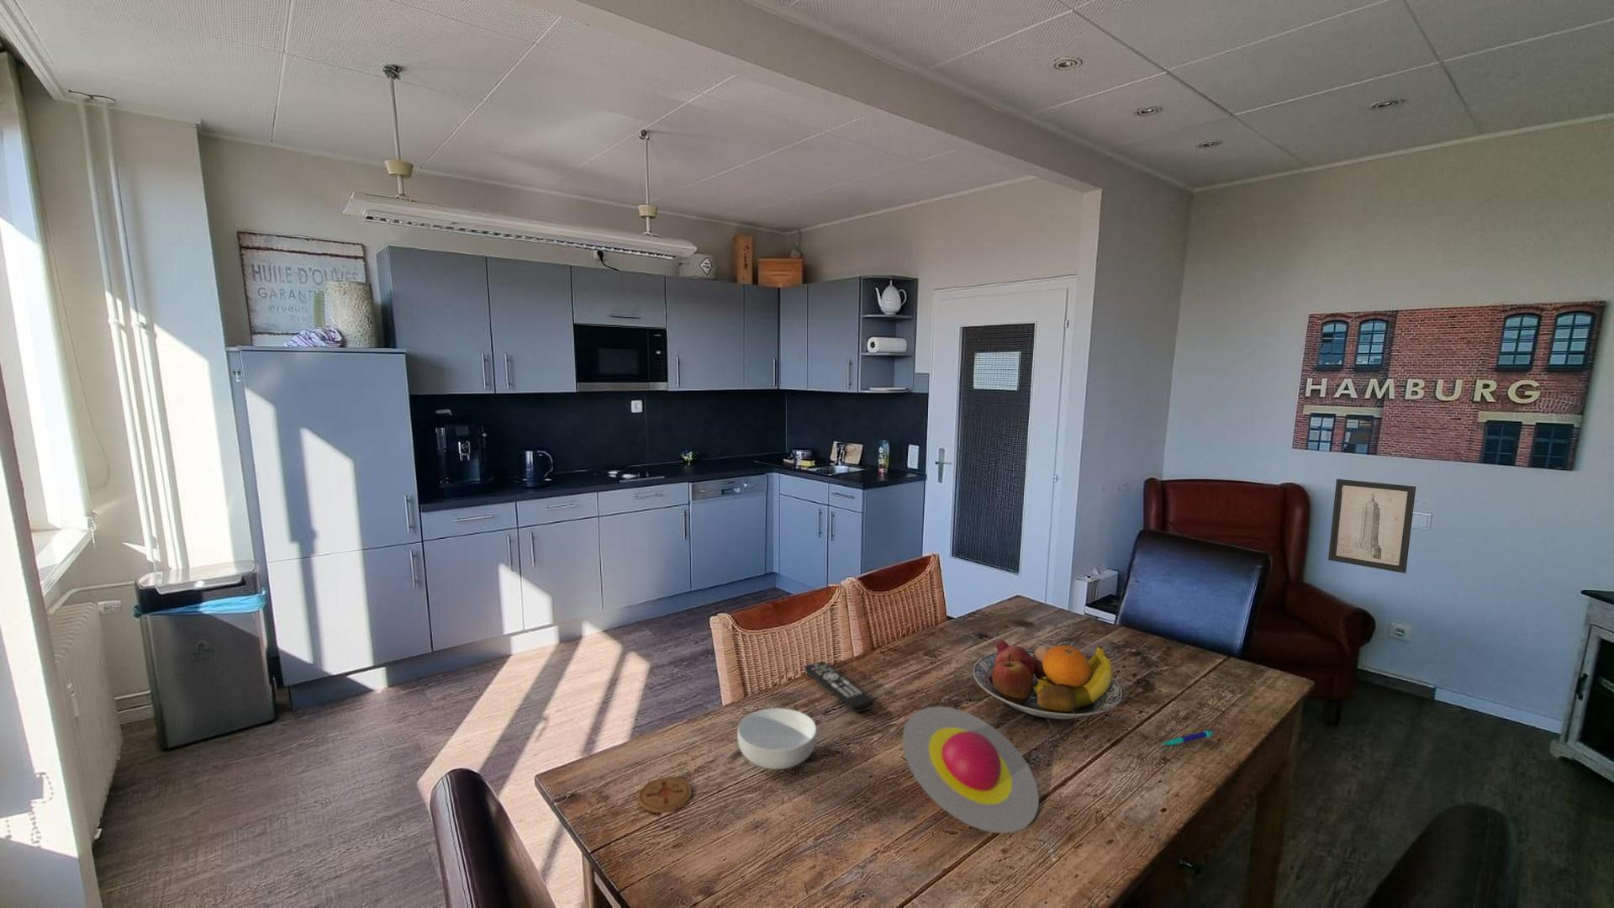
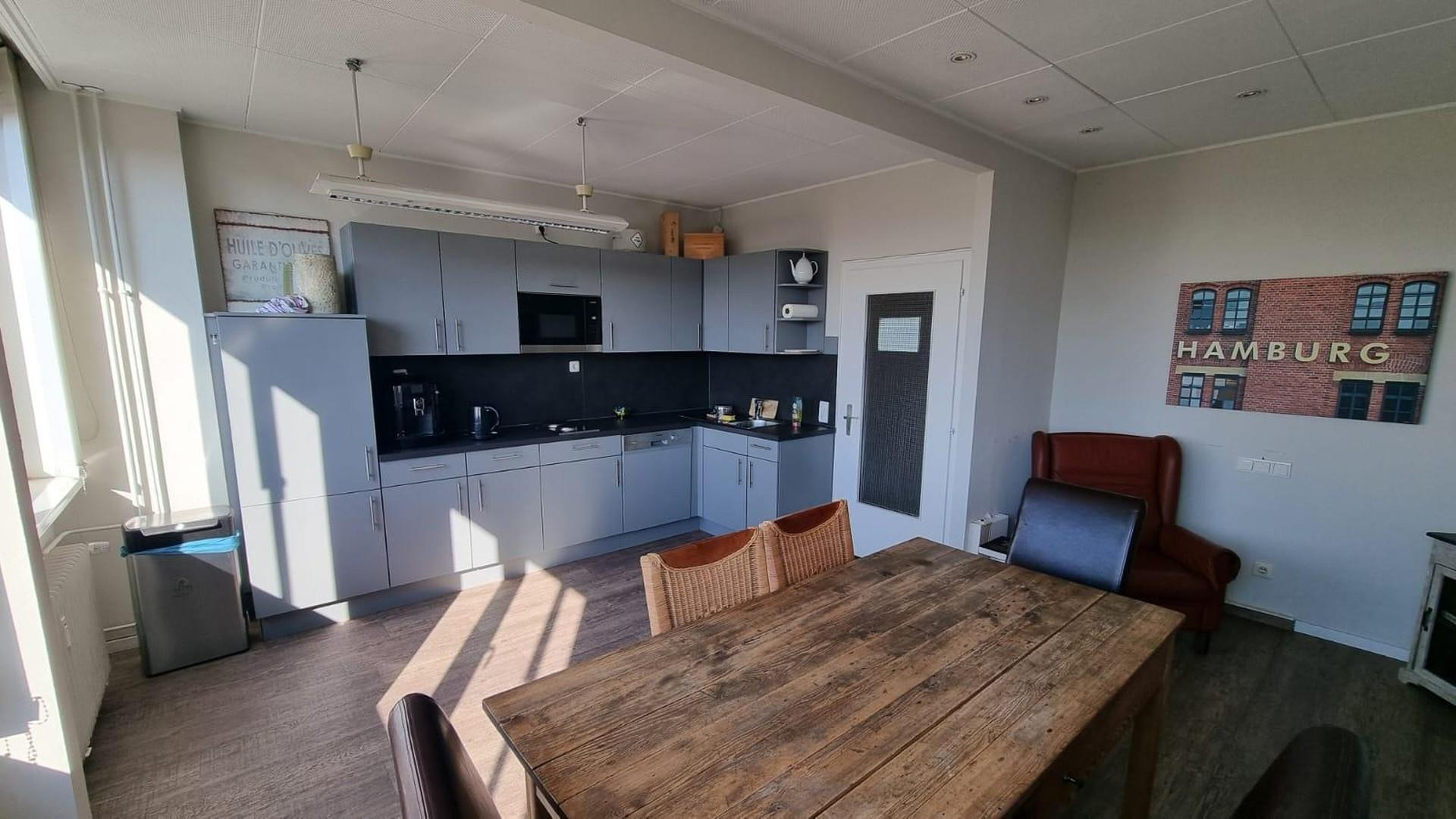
- remote control [804,661,876,713]
- coaster [637,776,693,814]
- fruit bowl [972,640,1123,720]
- wall art [1327,478,1417,574]
- plate [902,705,1040,834]
- pen [1162,730,1214,746]
- cereal bowl [736,707,818,771]
